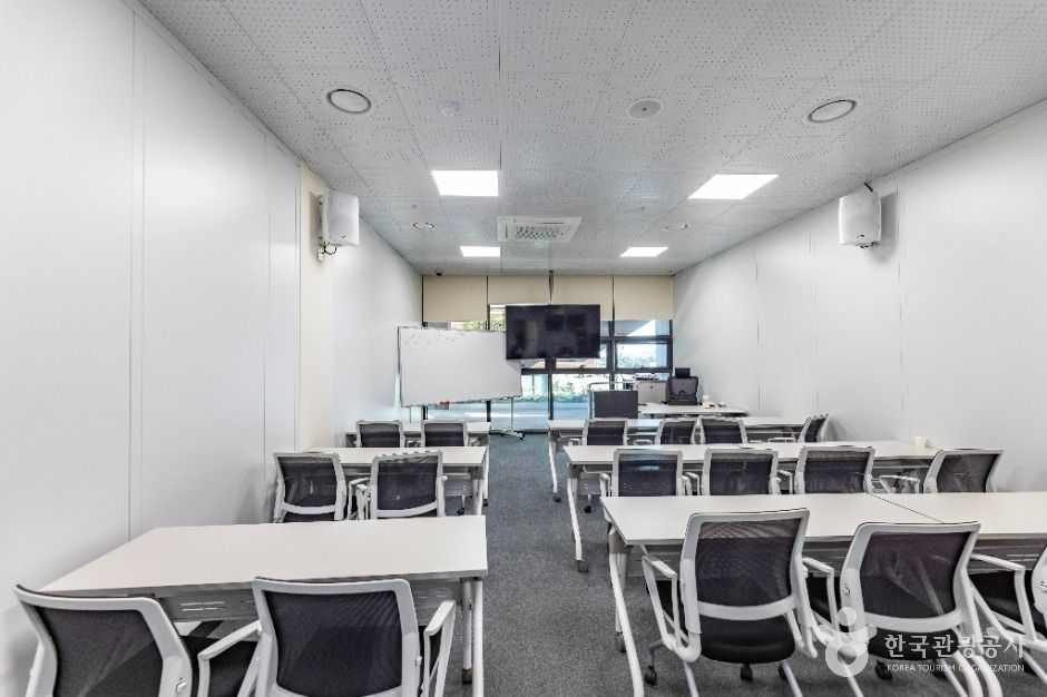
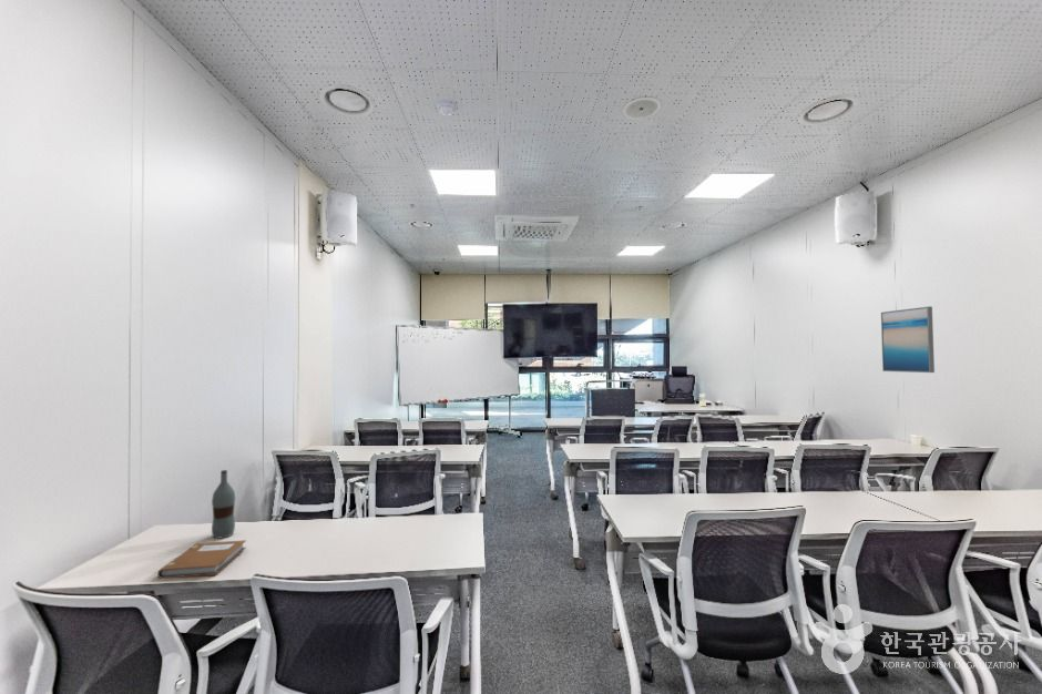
+ bottle [211,469,236,540]
+ notebook [156,539,247,579]
+ wall art [880,306,936,374]
